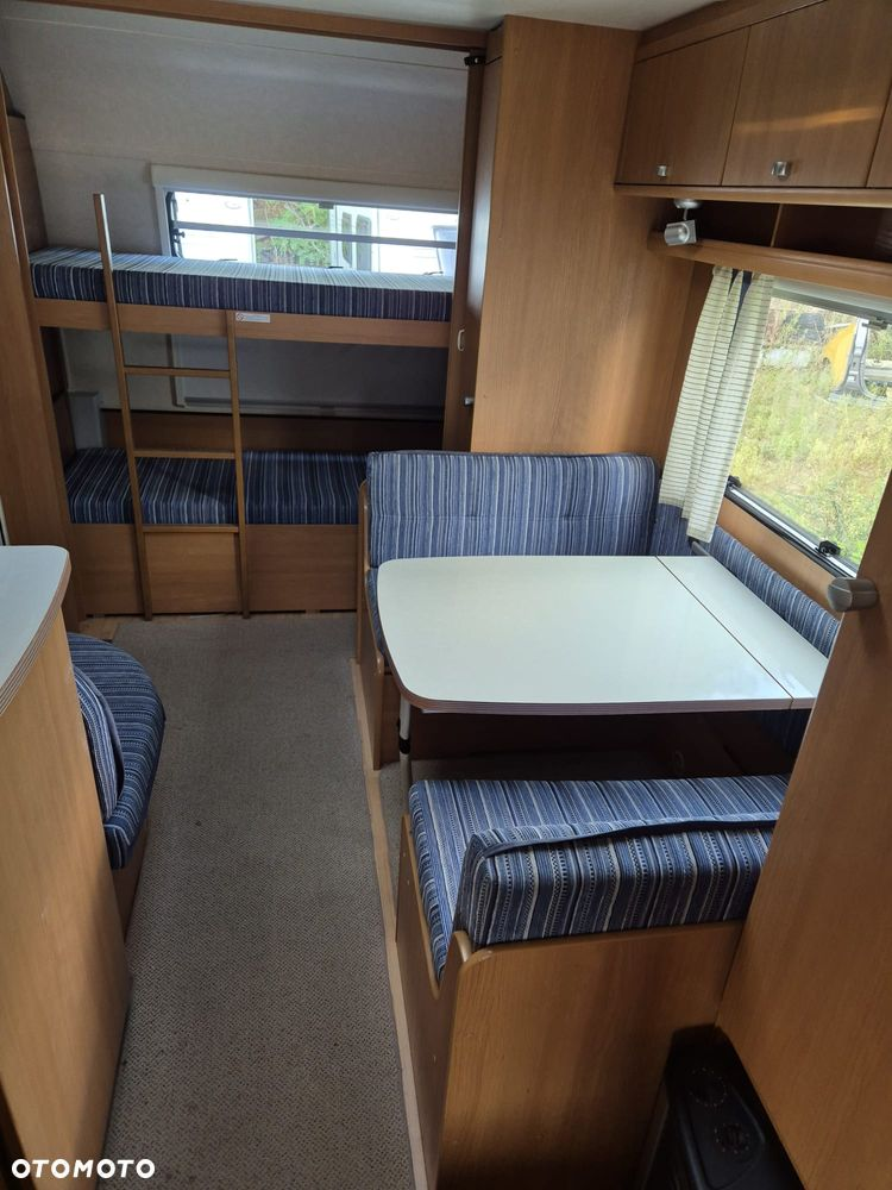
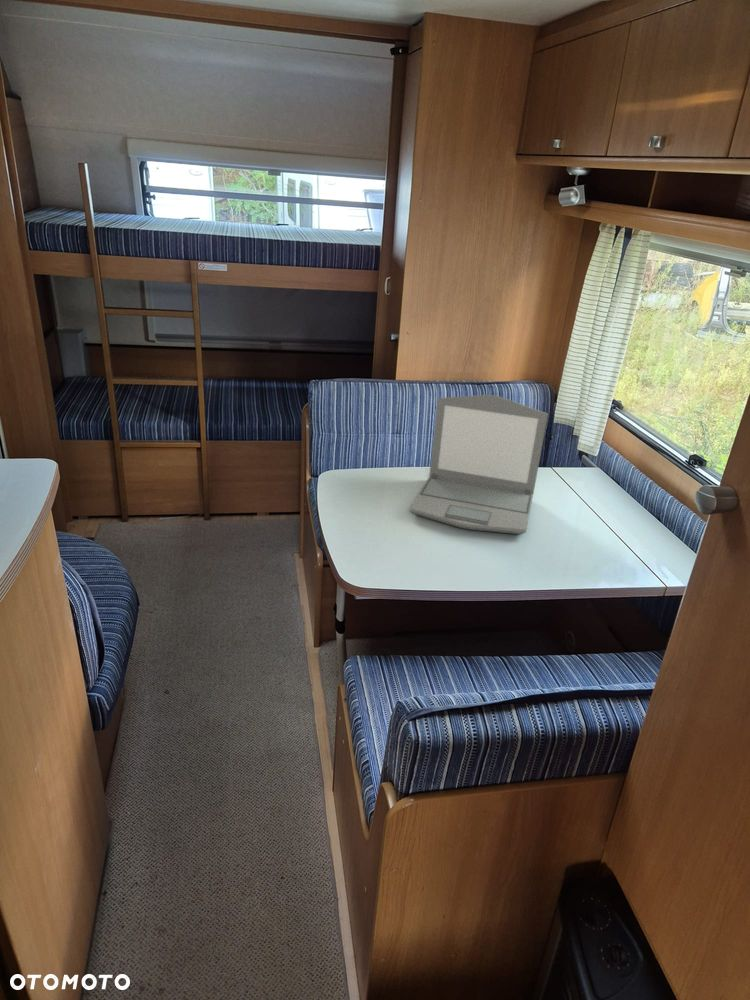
+ laptop [409,394,549,535]
